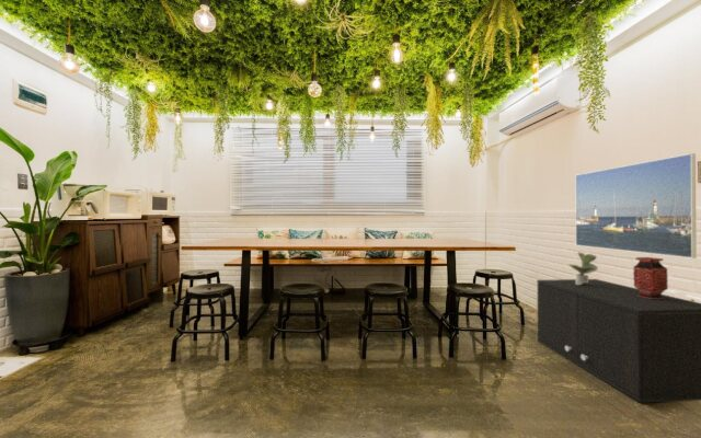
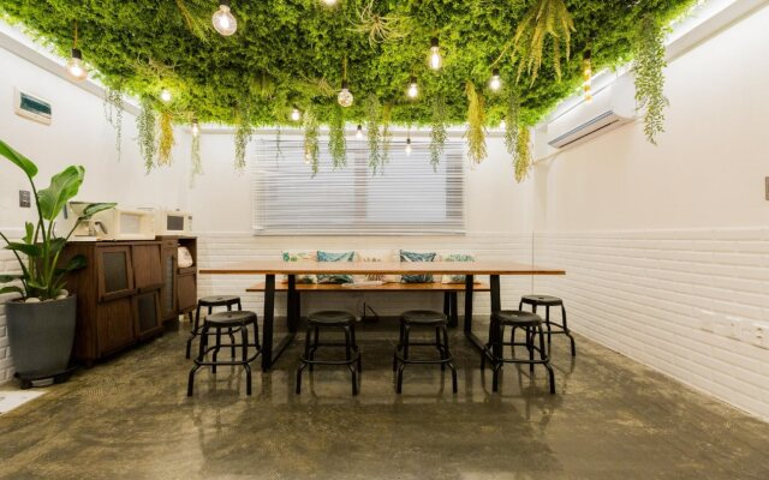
- potted plant [567,251,599,285]
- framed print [574,152,697,260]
- vase [632,256,669,299]
- storage cabinet [536,278,701,403]
